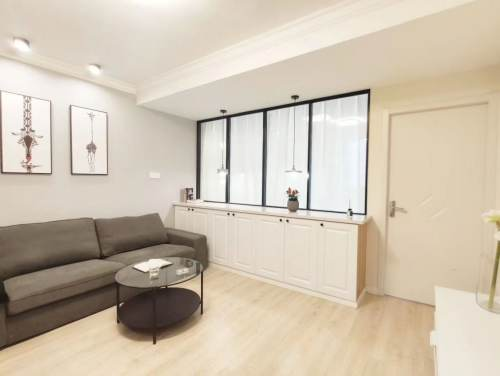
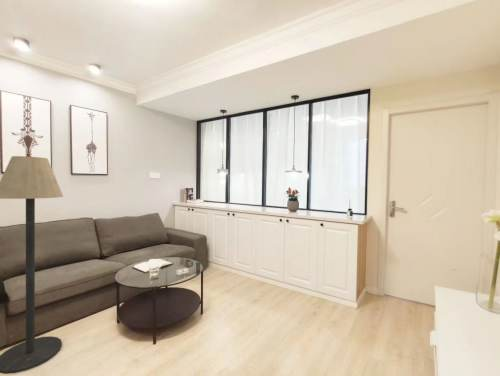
+ floor lamp [0,155,64,375]
